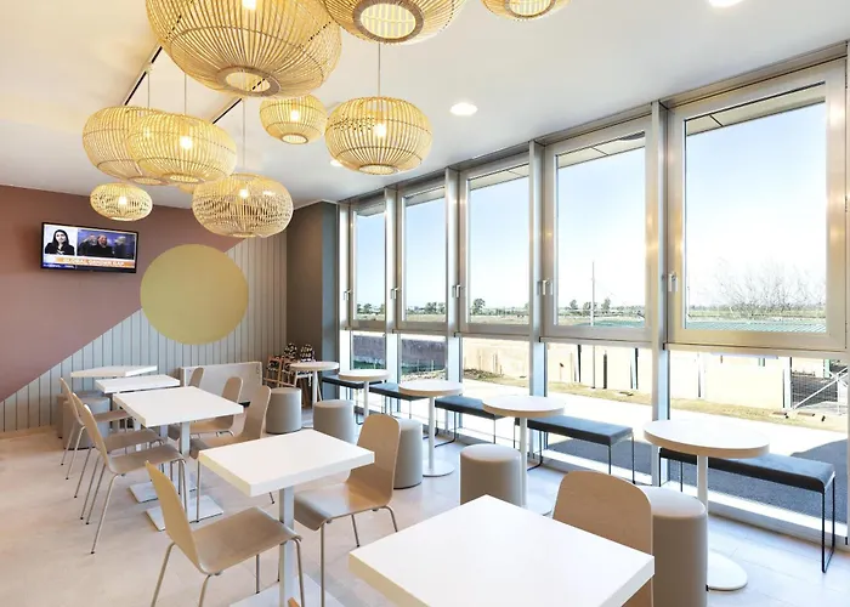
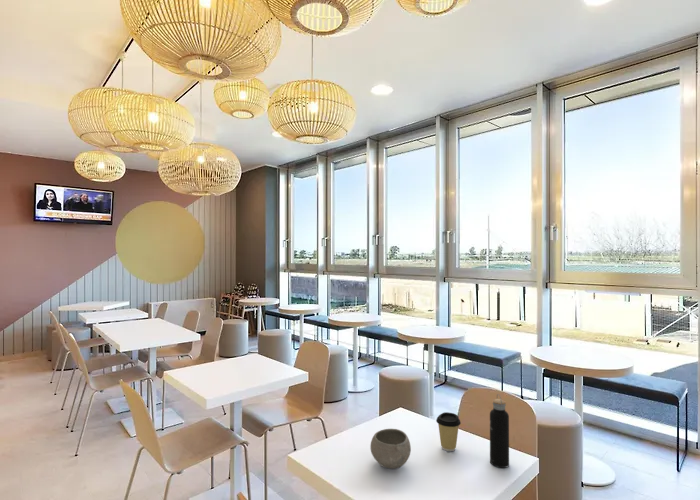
+ coffee cup [435,411,462,452]
+ water bottle [489,393,510,469]
+ ceramic bowl [369,428,412,470]
